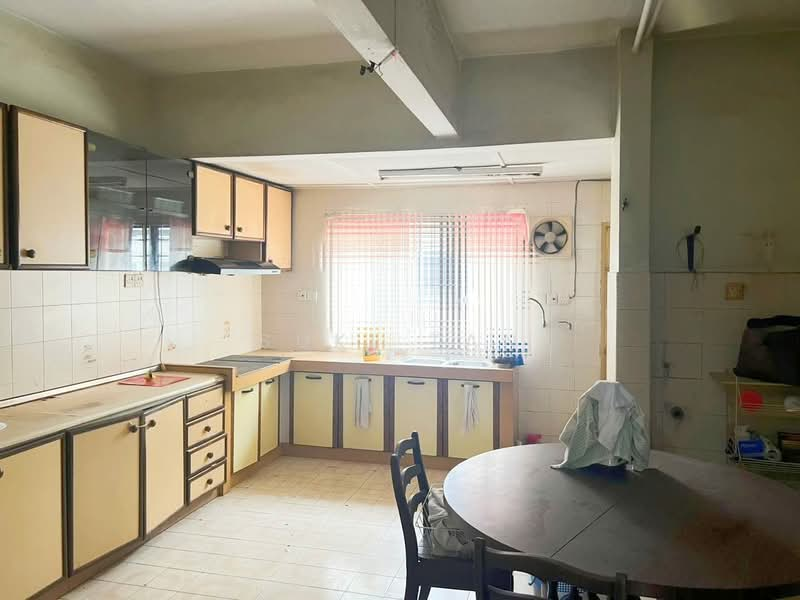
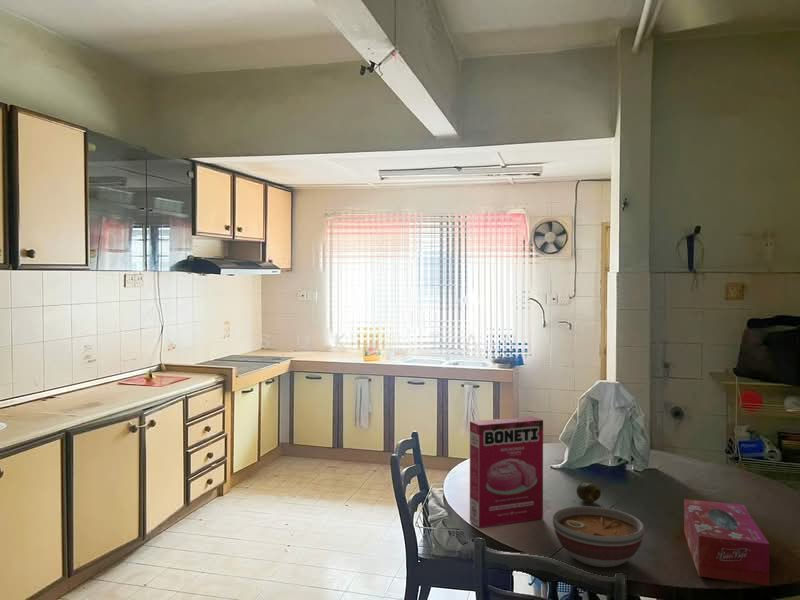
+ bowl [552,505,645,568]
+ tissue box [683,498,770,586]
+ cereal box [469,416,544,529]
+ fruit [576,482,602,503]
